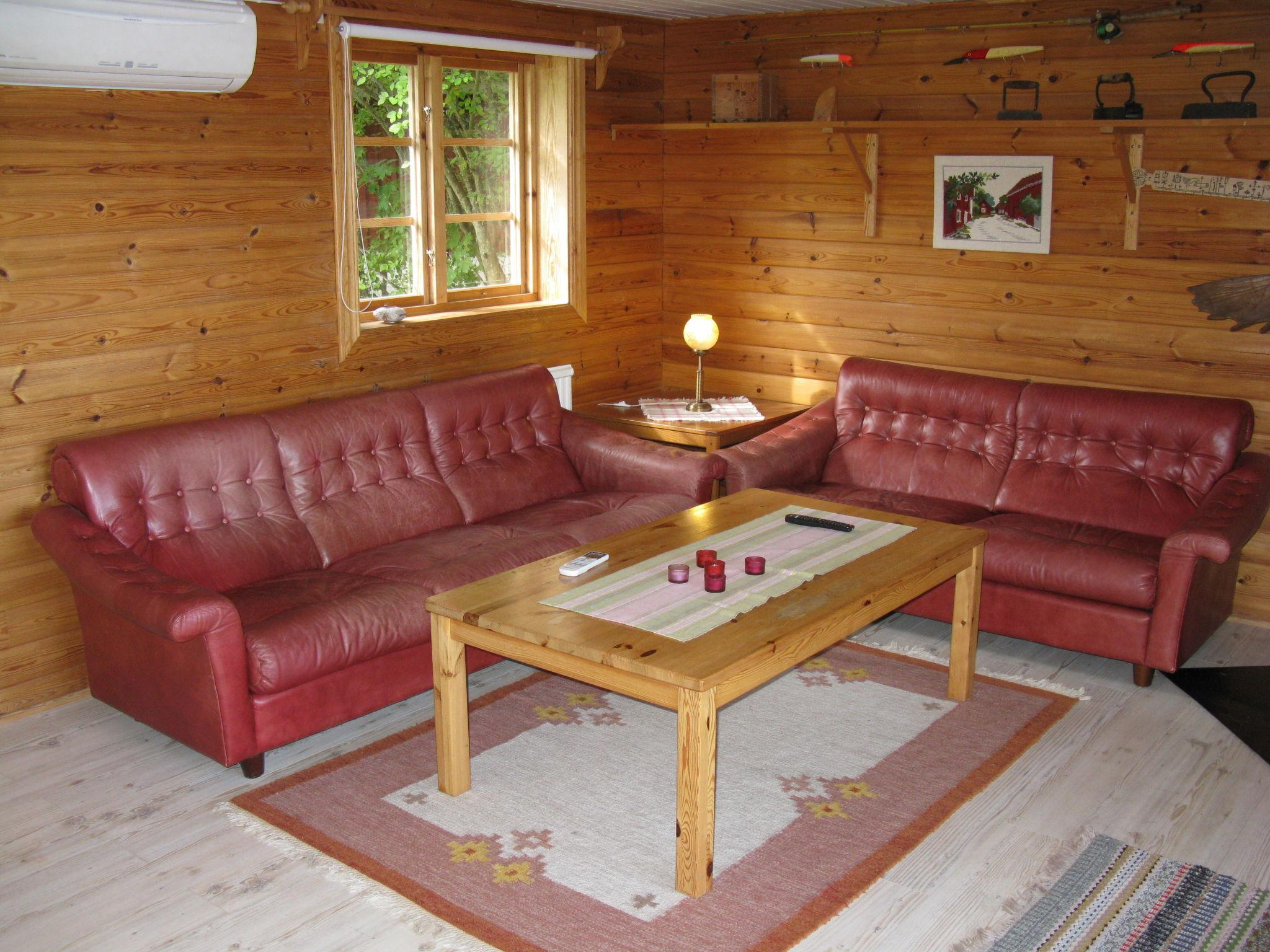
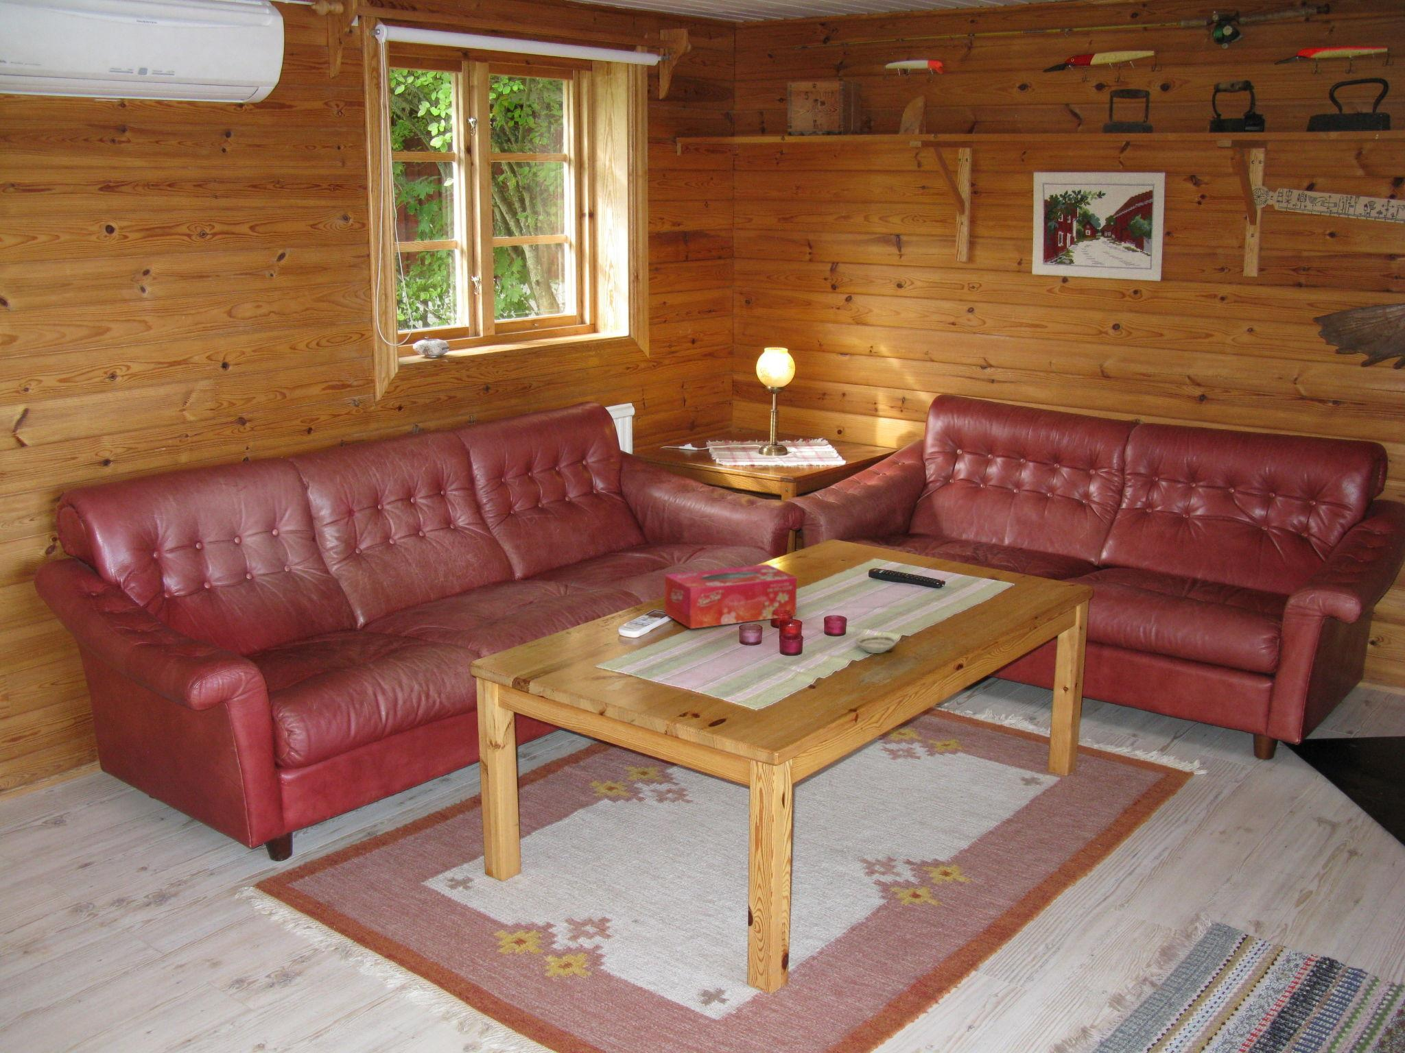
+ saucer [853,634,897,654]
+ tissue box [664,563,798,629]
